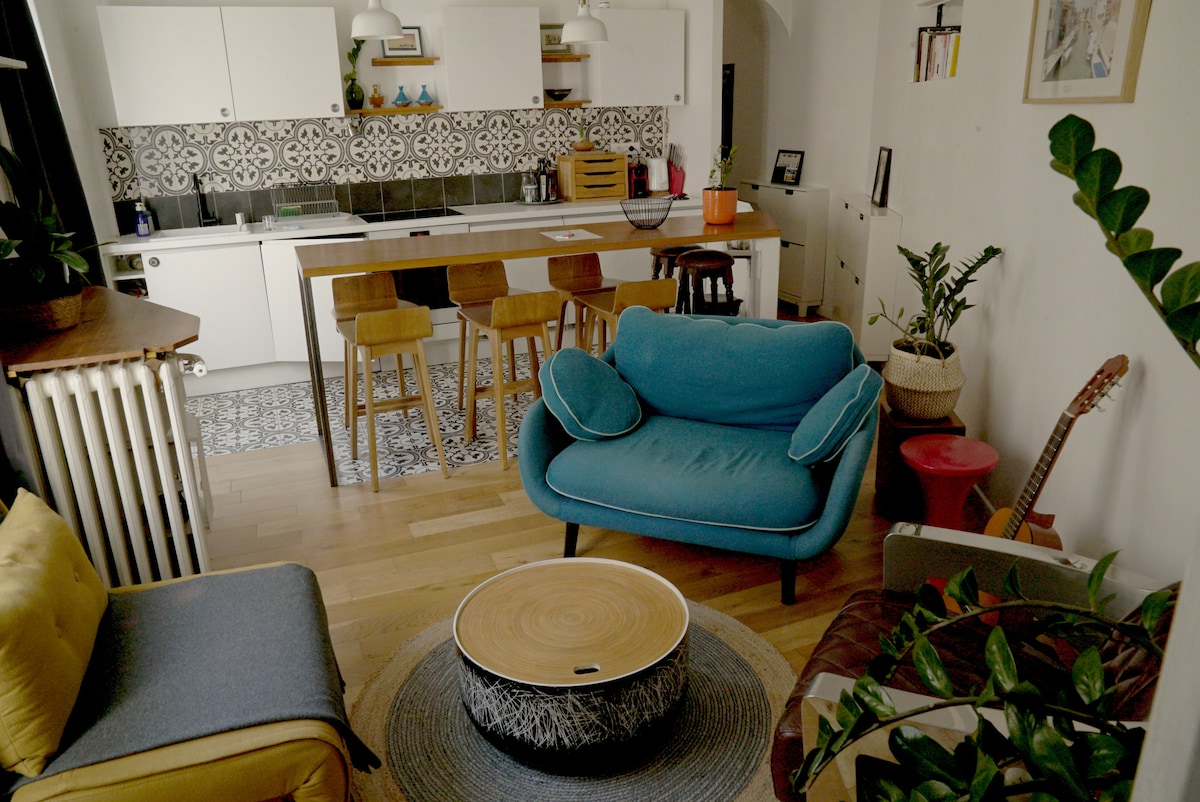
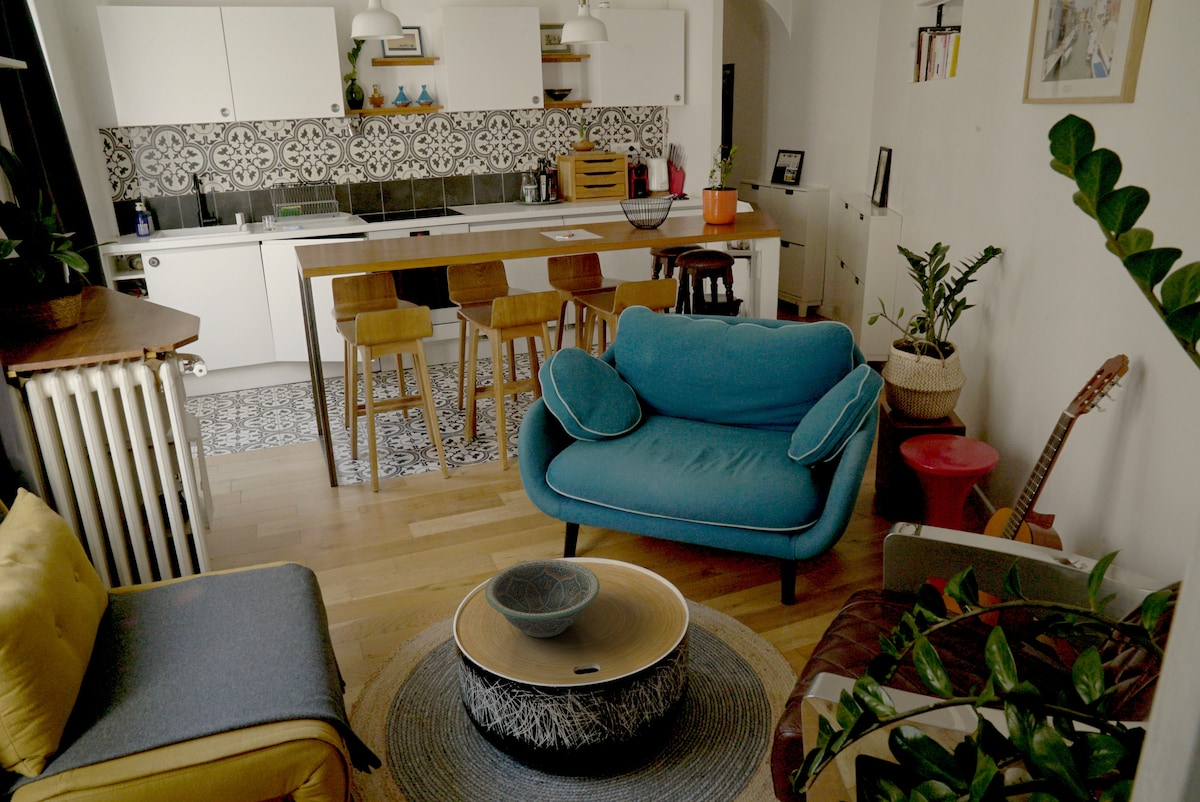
+ decorative bowl [484,558,601,638]
